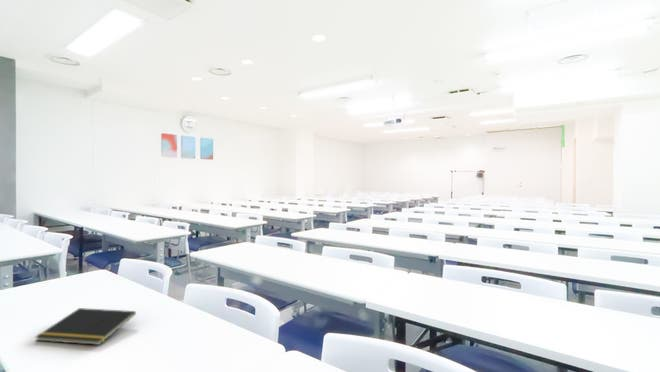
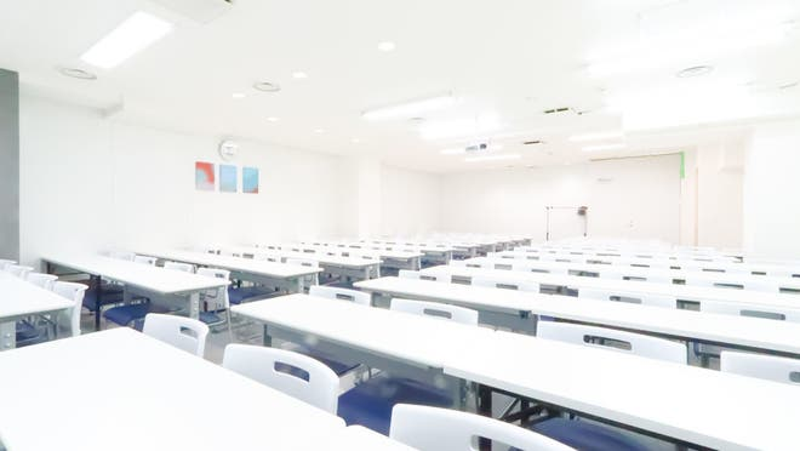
- notepad [35,307,137,346]
